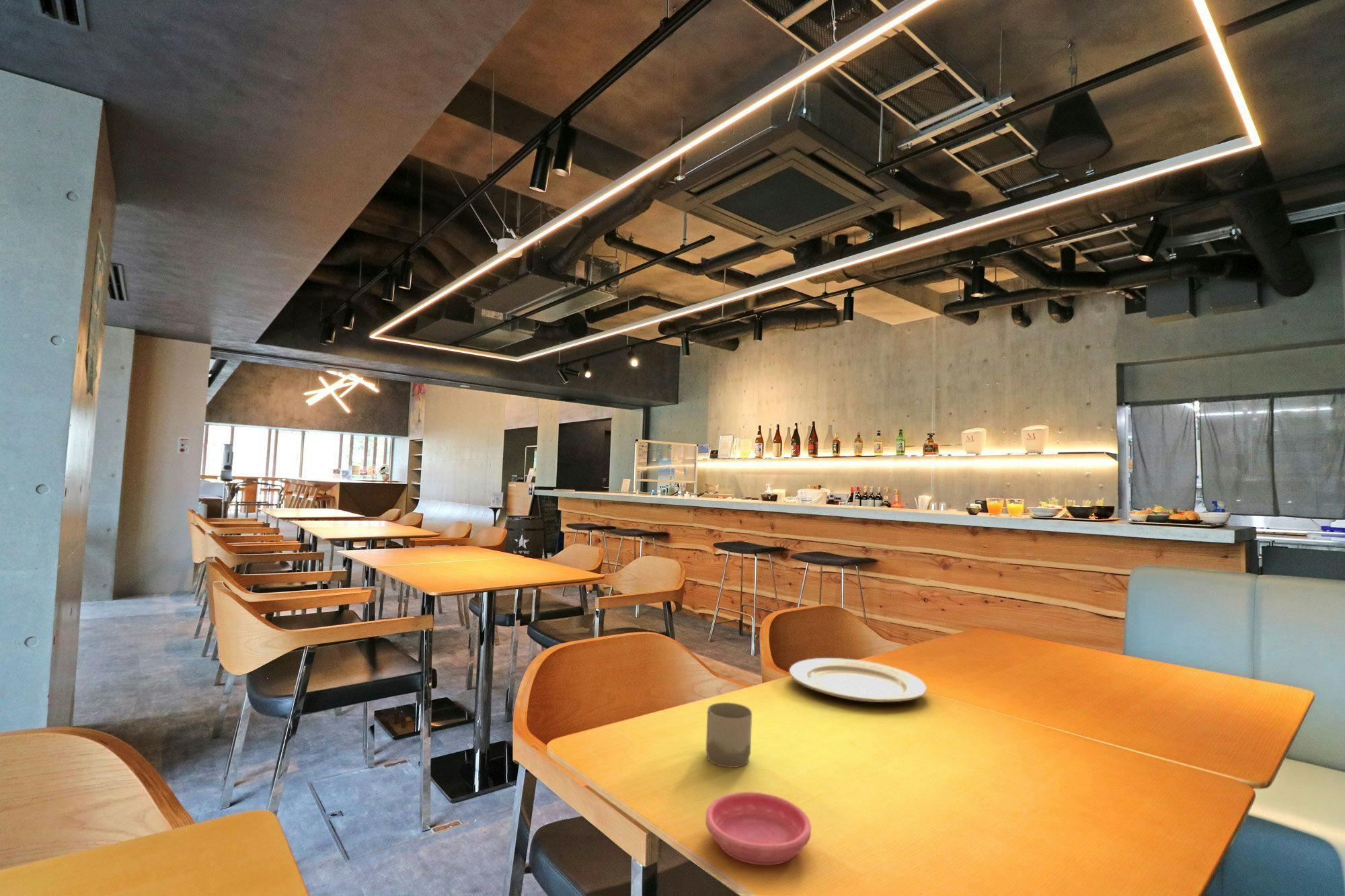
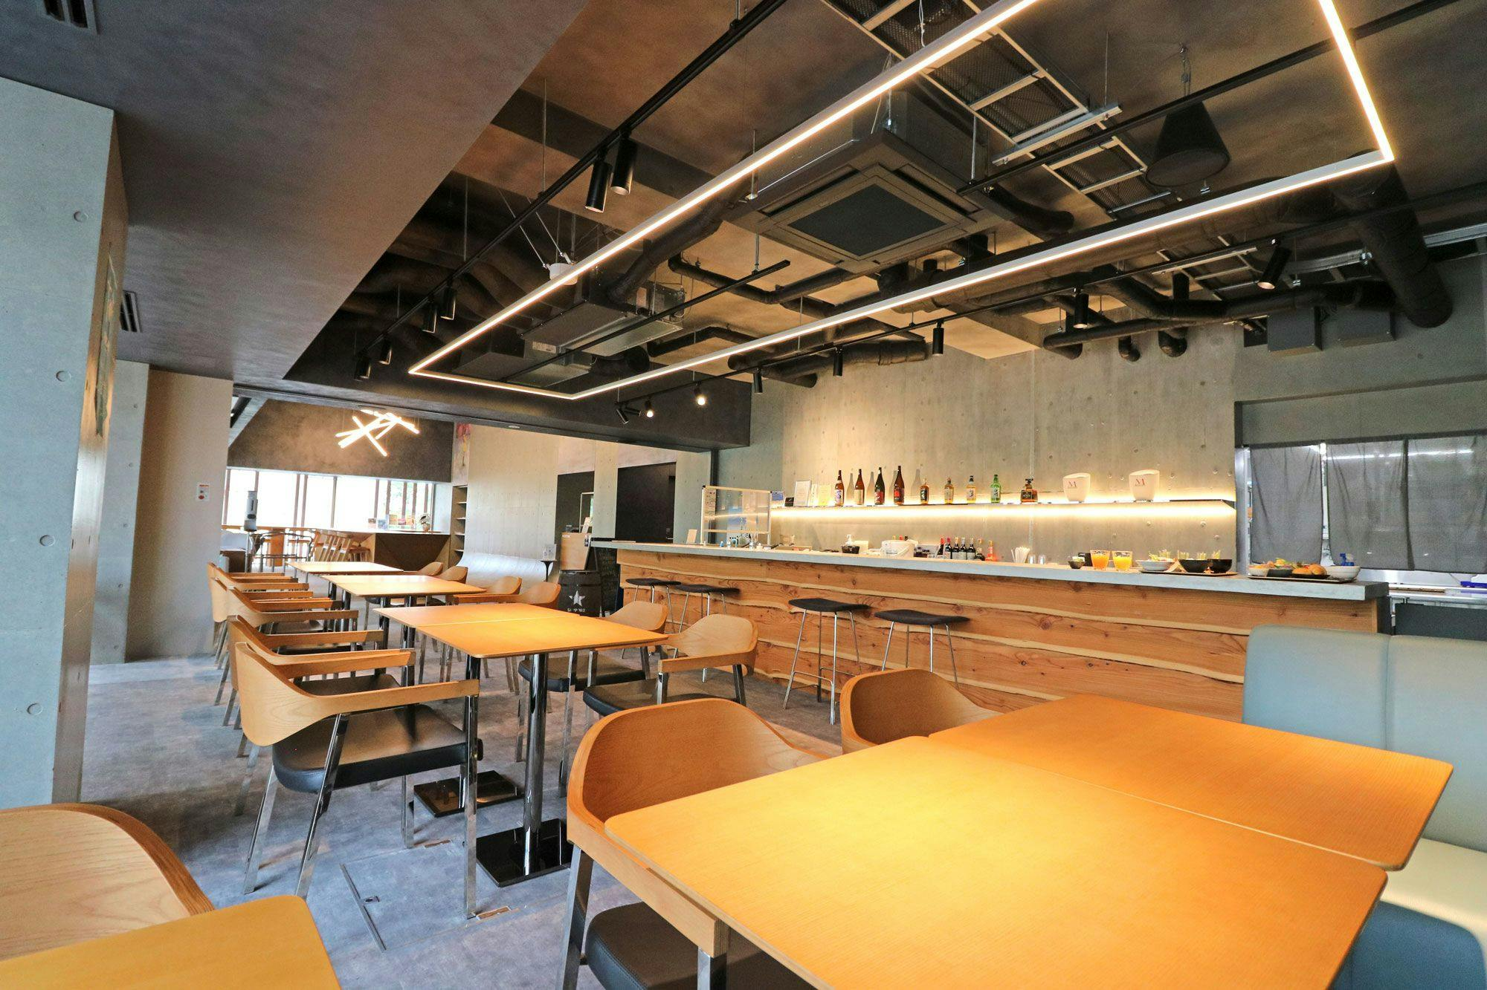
- cup [705,702,753,768]
- chinaware [788,657,927,703]
- saucer [705,791,812,866]
